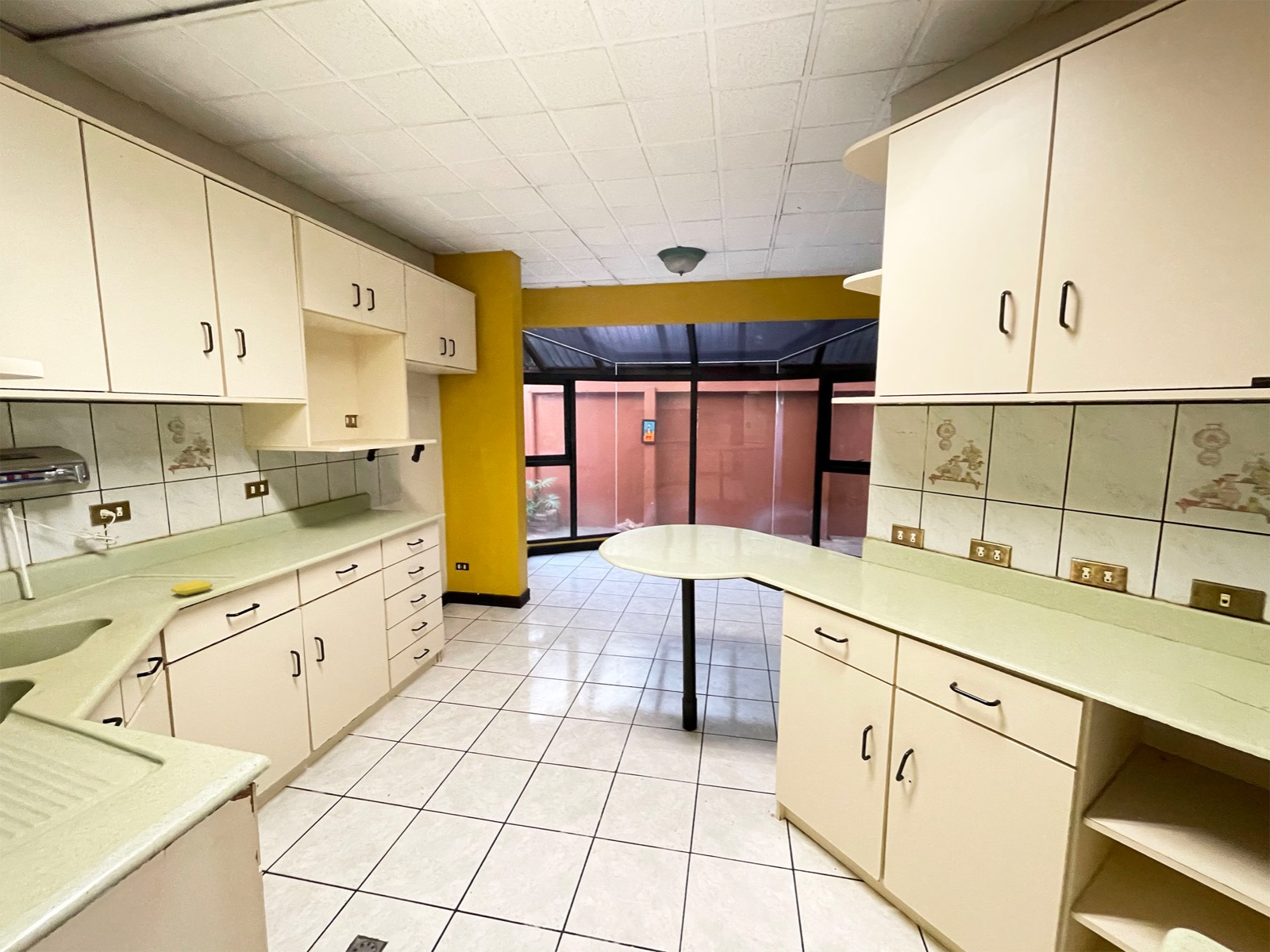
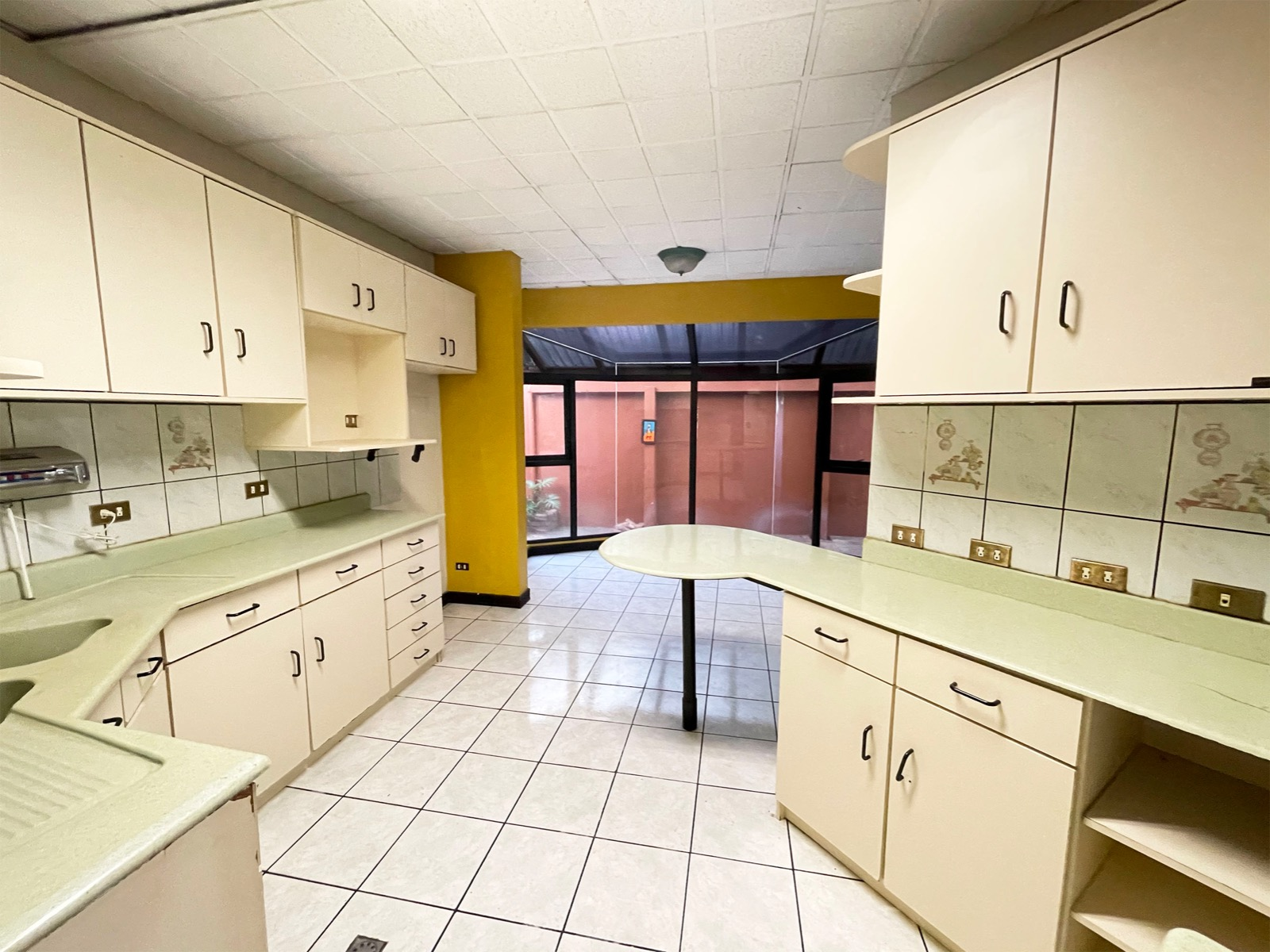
- soap bar [171,578,214,597]
